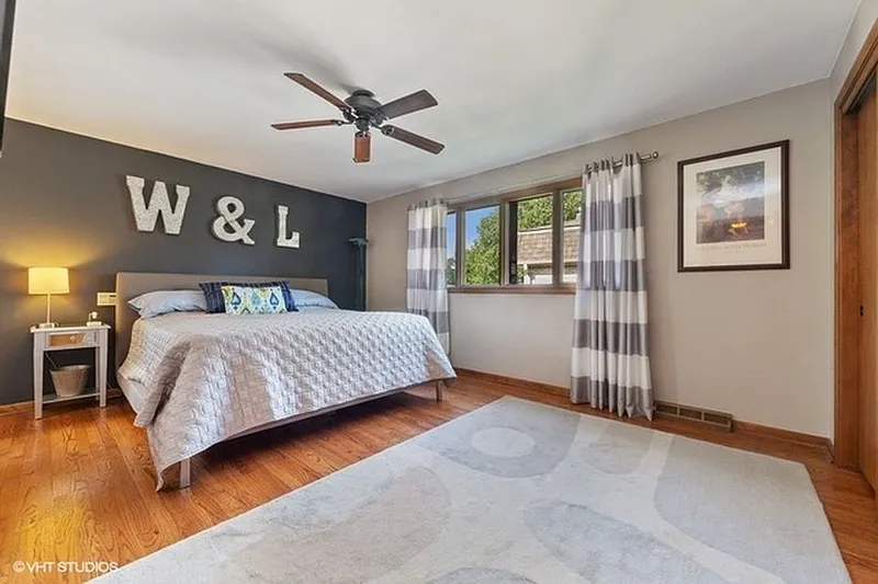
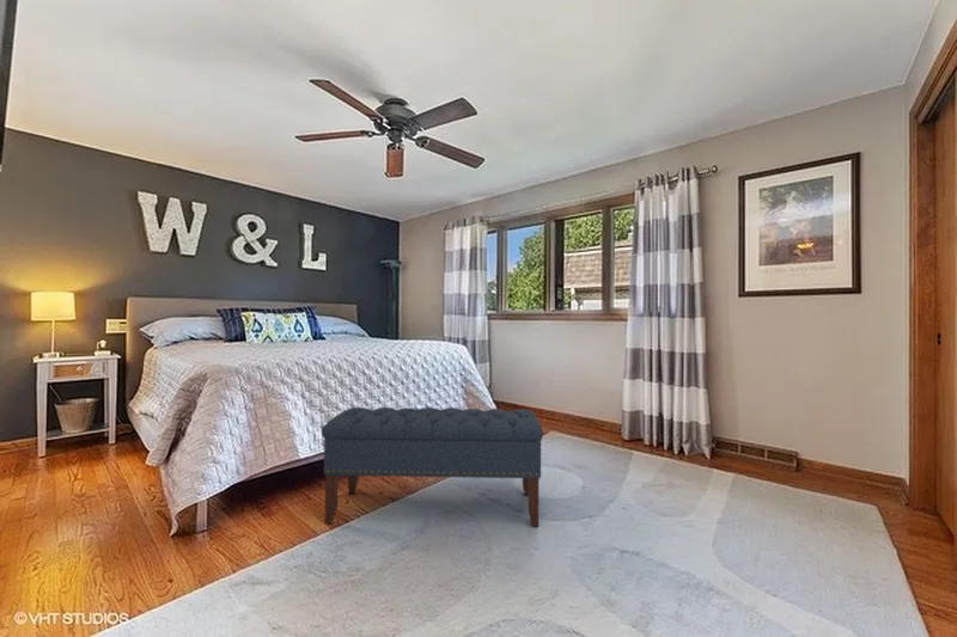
+ bench [321,406,544,528]
